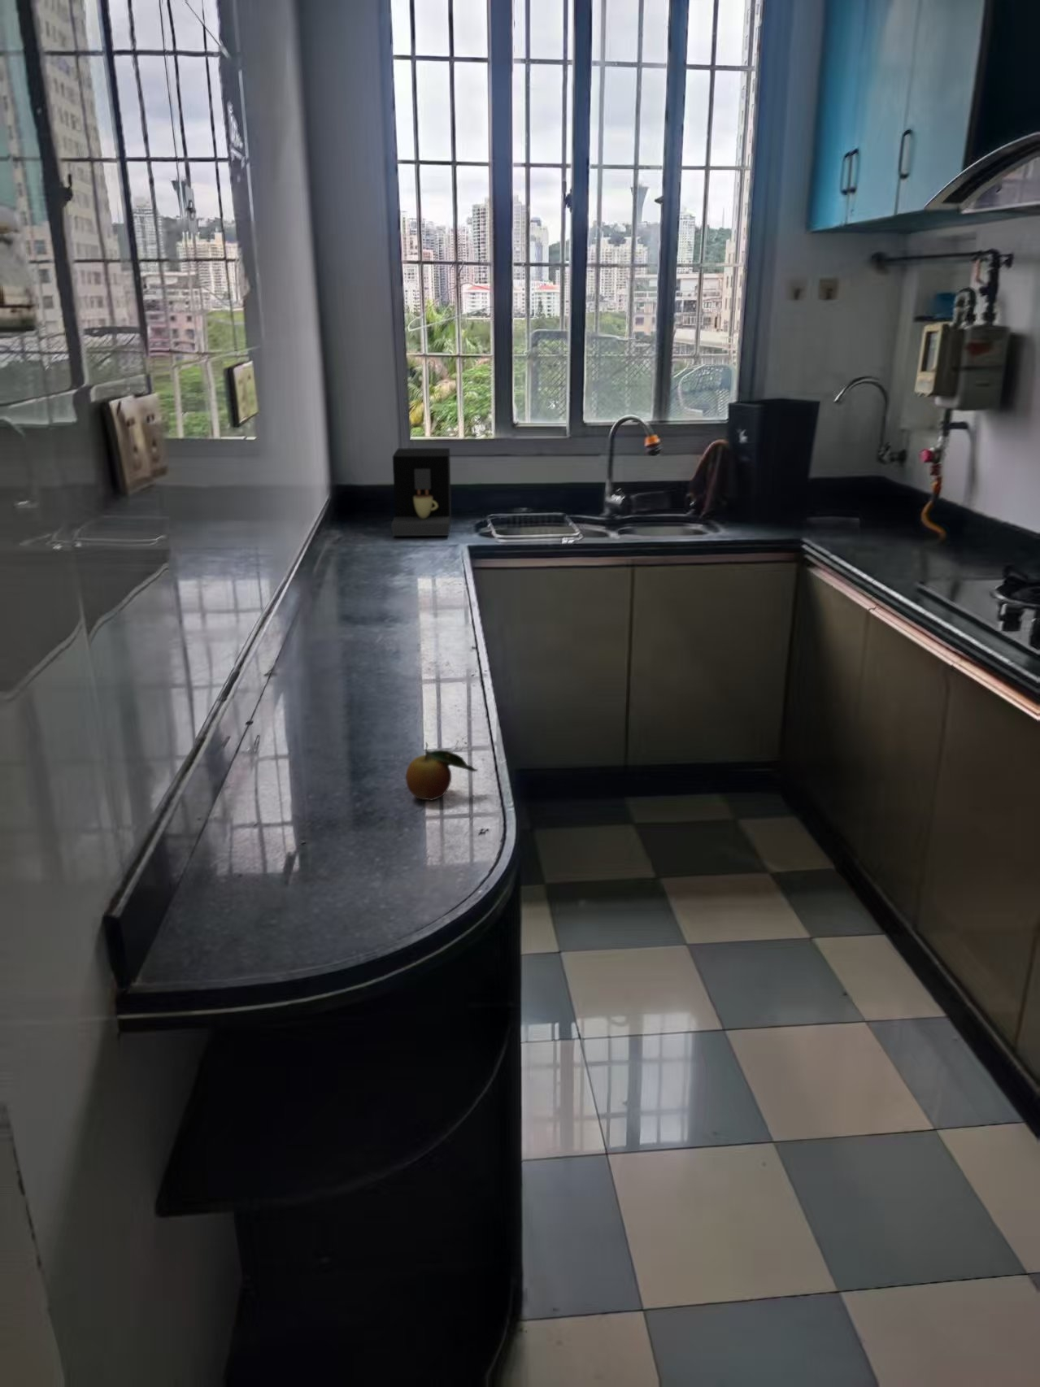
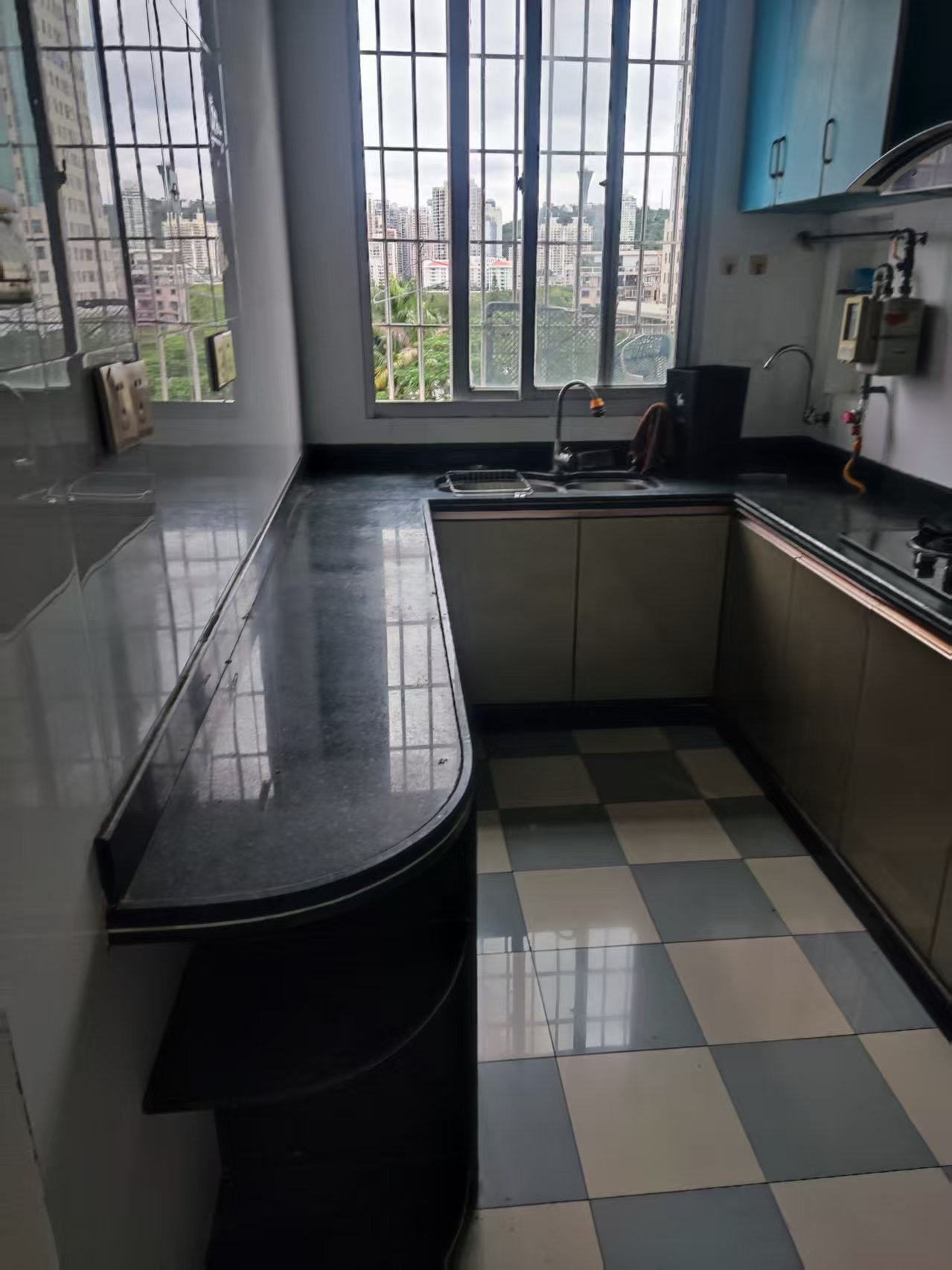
- coffee maker [390,447,452,536]
- fruit [405,742,478,802]
